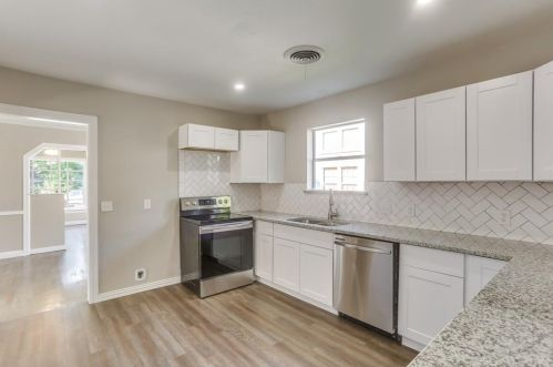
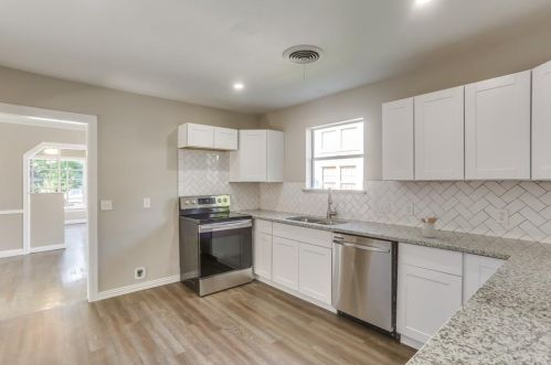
+ utensil holder [420,215,439,238]
